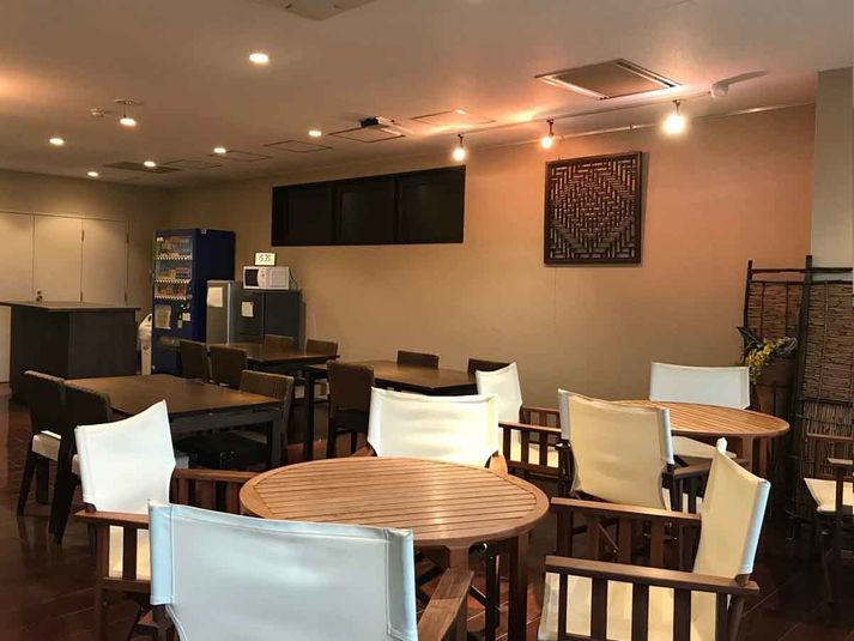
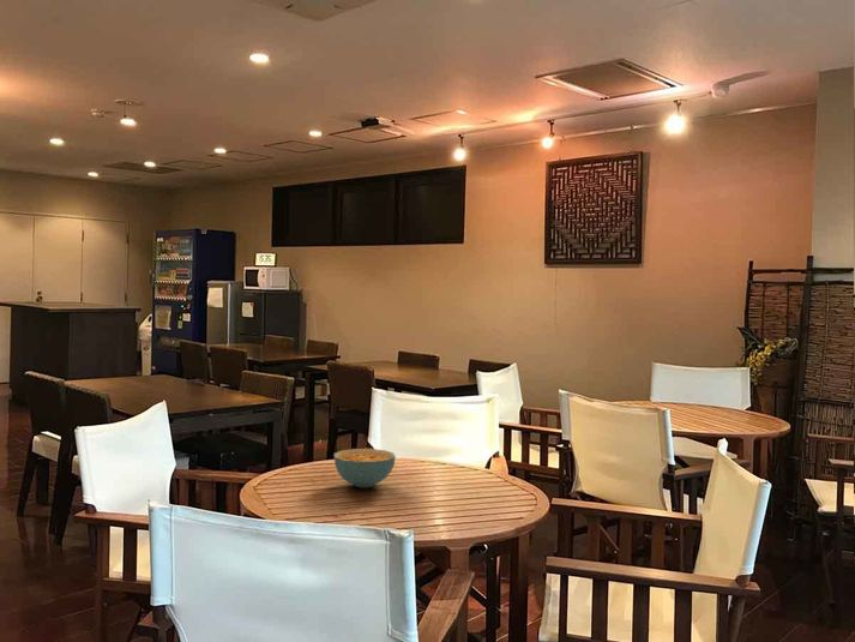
+ cereal bowl [332,448,397,488]
